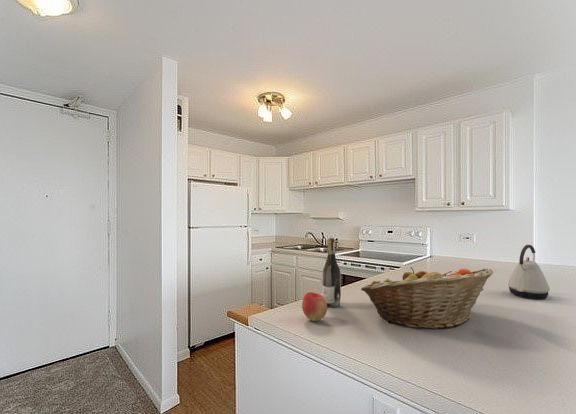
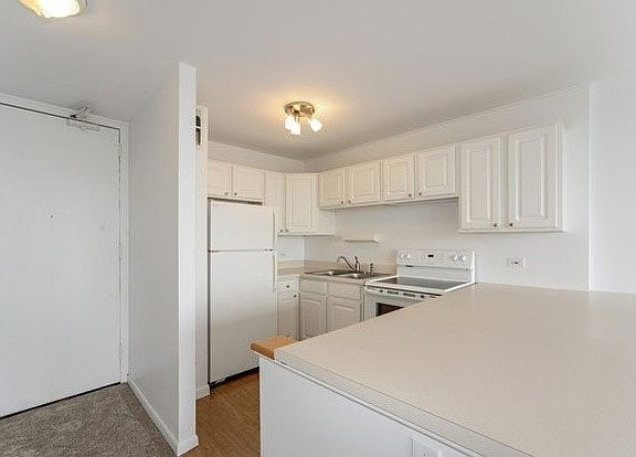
- apple [301,291,328,322]
- kettle [507,244,551,300]
- fruit basket [360,266,494,330]
- wine bottle [321,237,342,308]
